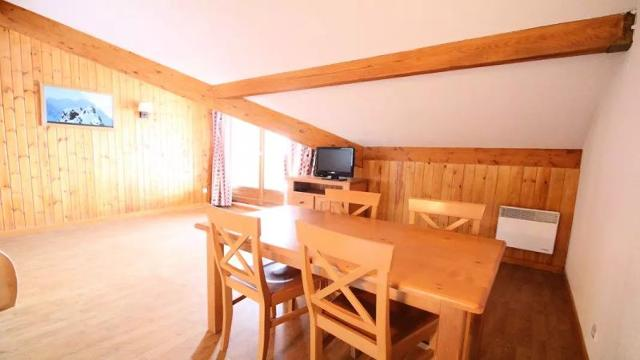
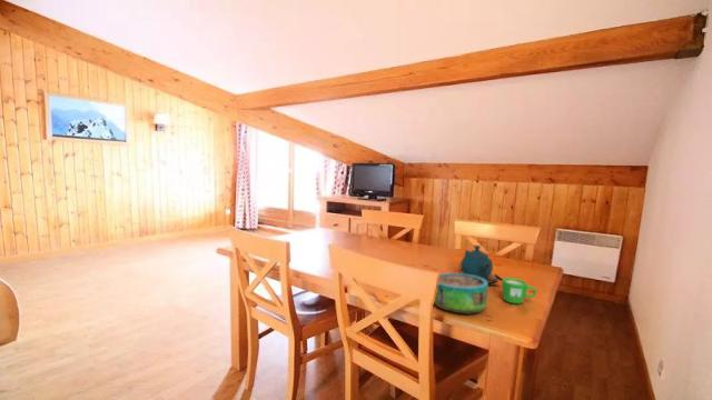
+ decorative bowl [433,272,490,316]
+ mug [501,277,537,304]
+ teapot [448,244,503,287]
